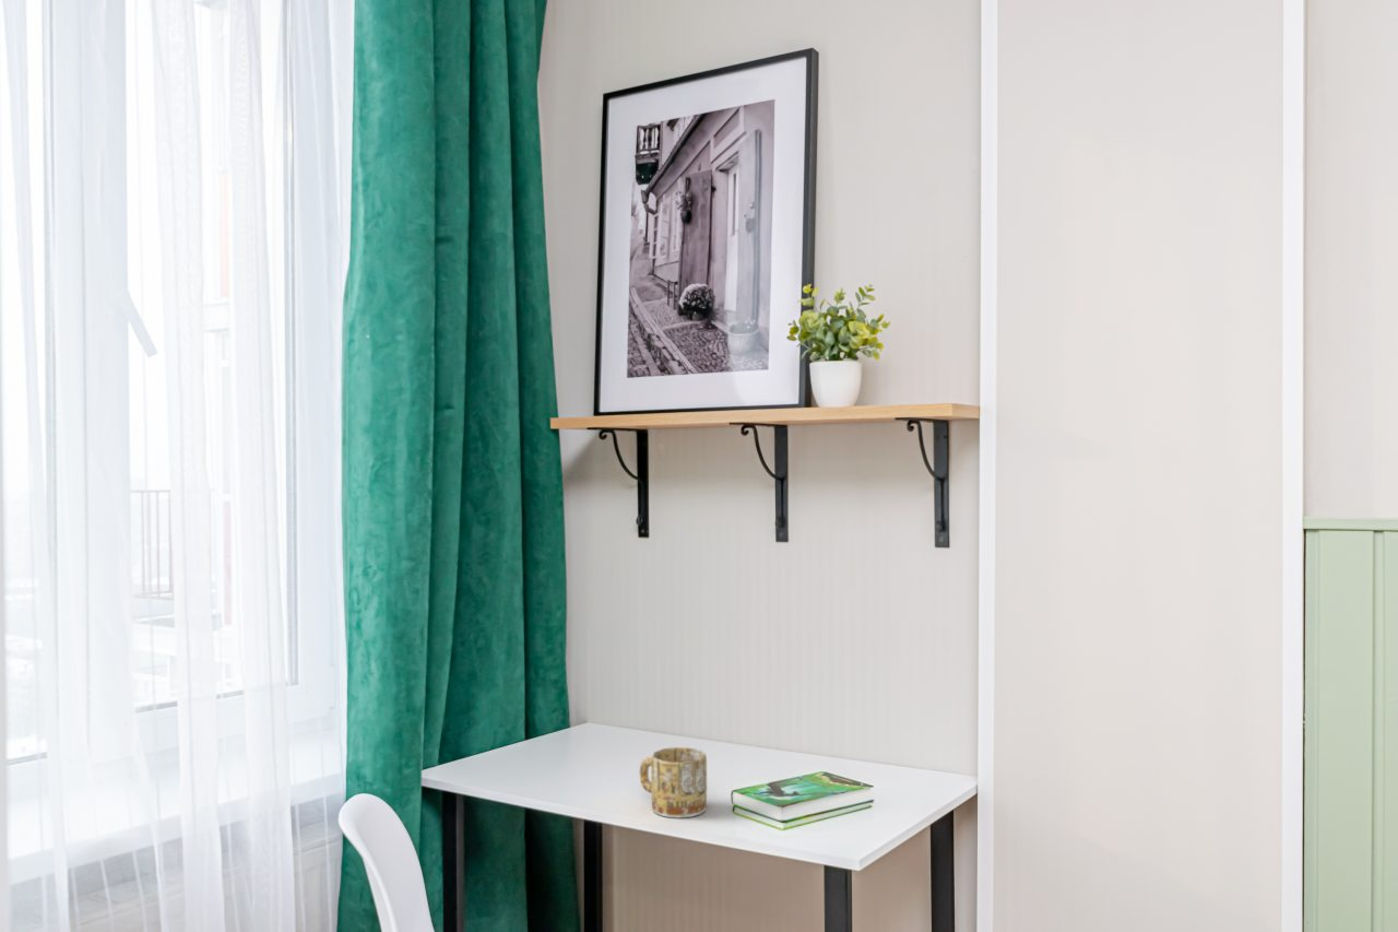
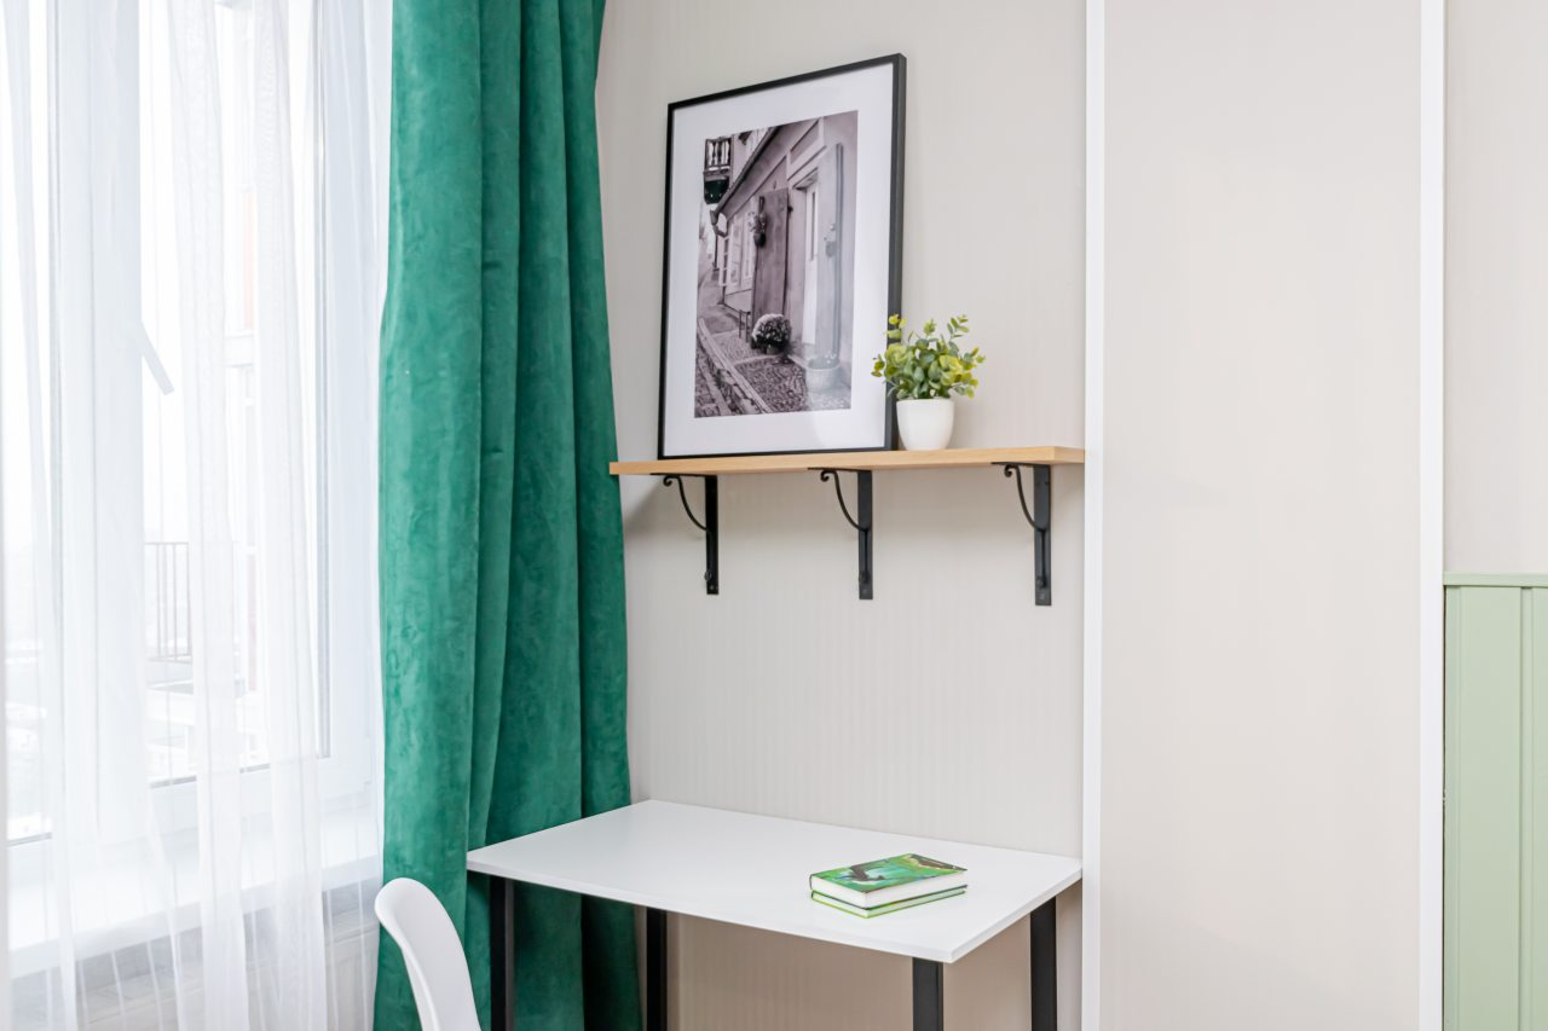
- mug [639,746,708,819]
